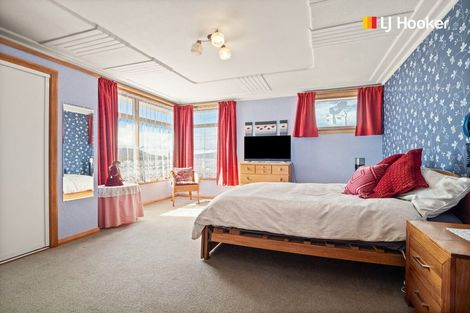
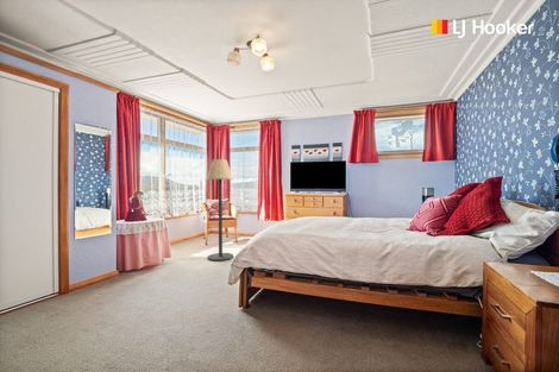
+ floor lamp [206,158,234,261]
